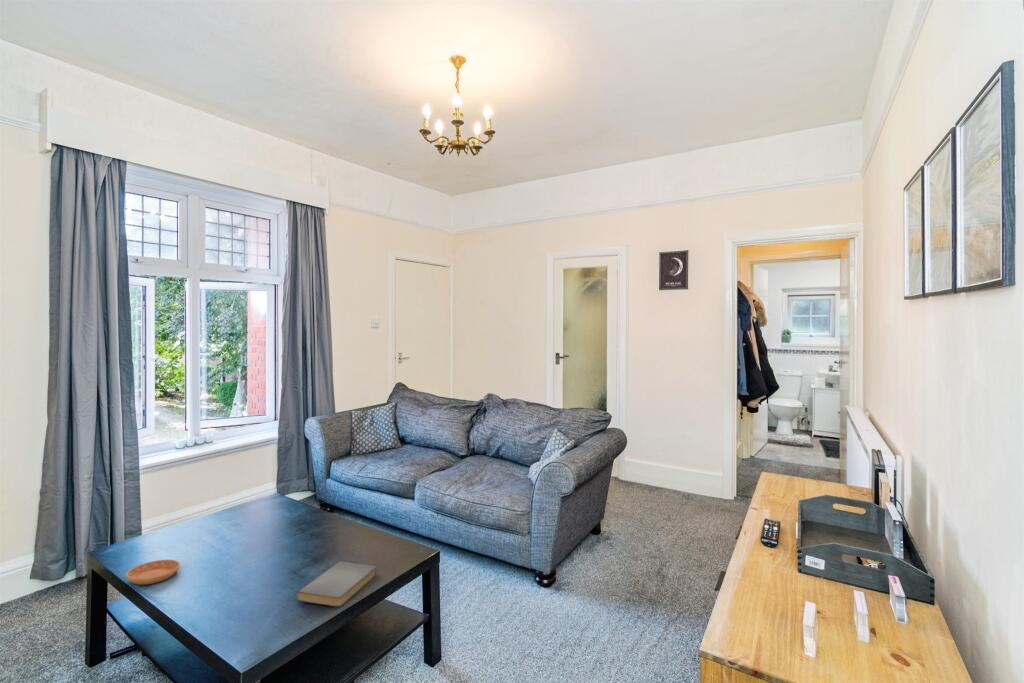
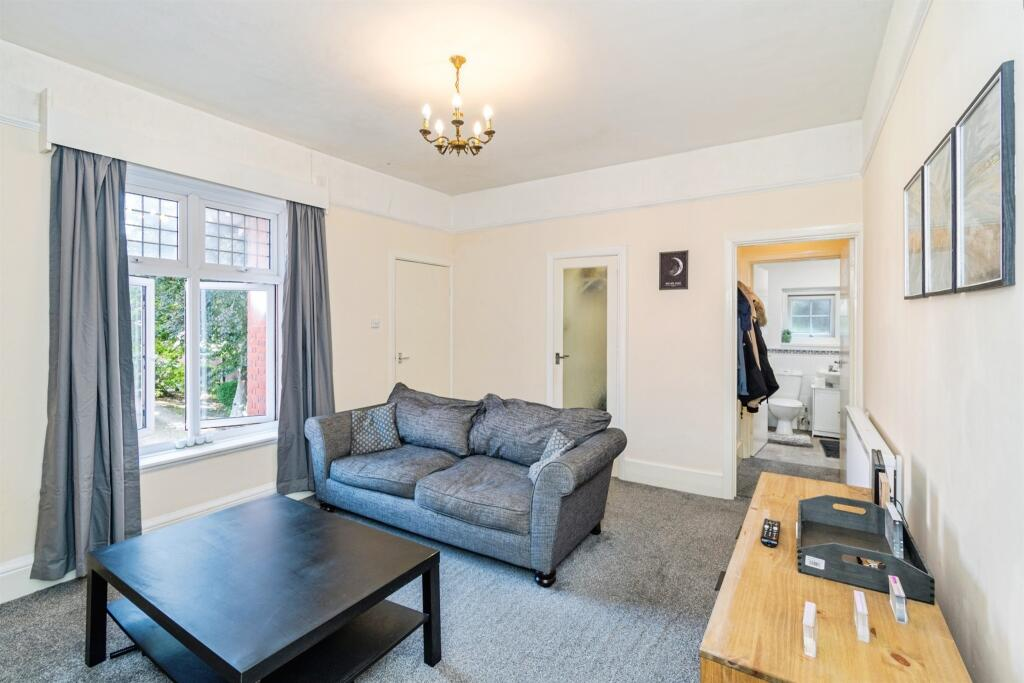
- saucer [125,559,181,586]
- book [296,560,377,608]
